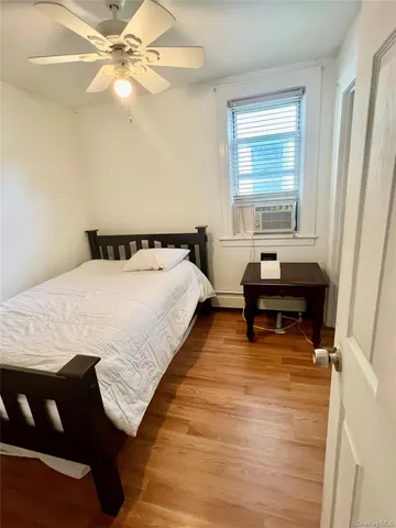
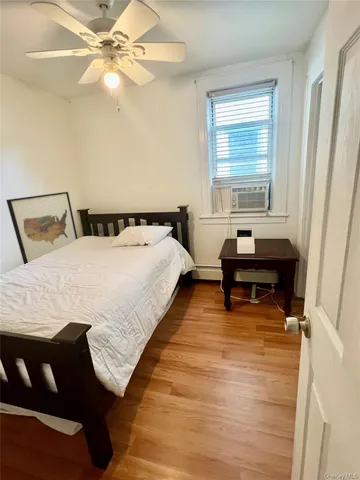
+ wall art [5,191,79,265]
